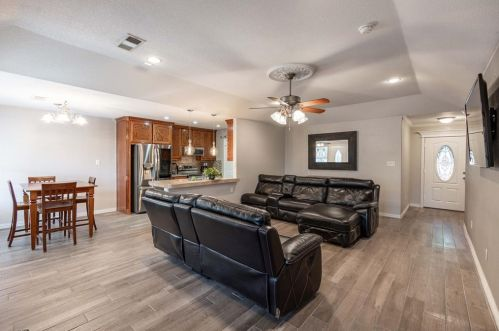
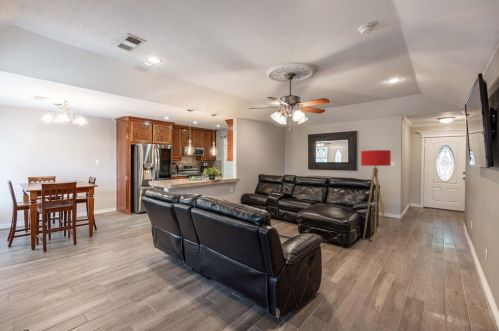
+ floor lamp [360,149,392,248]
